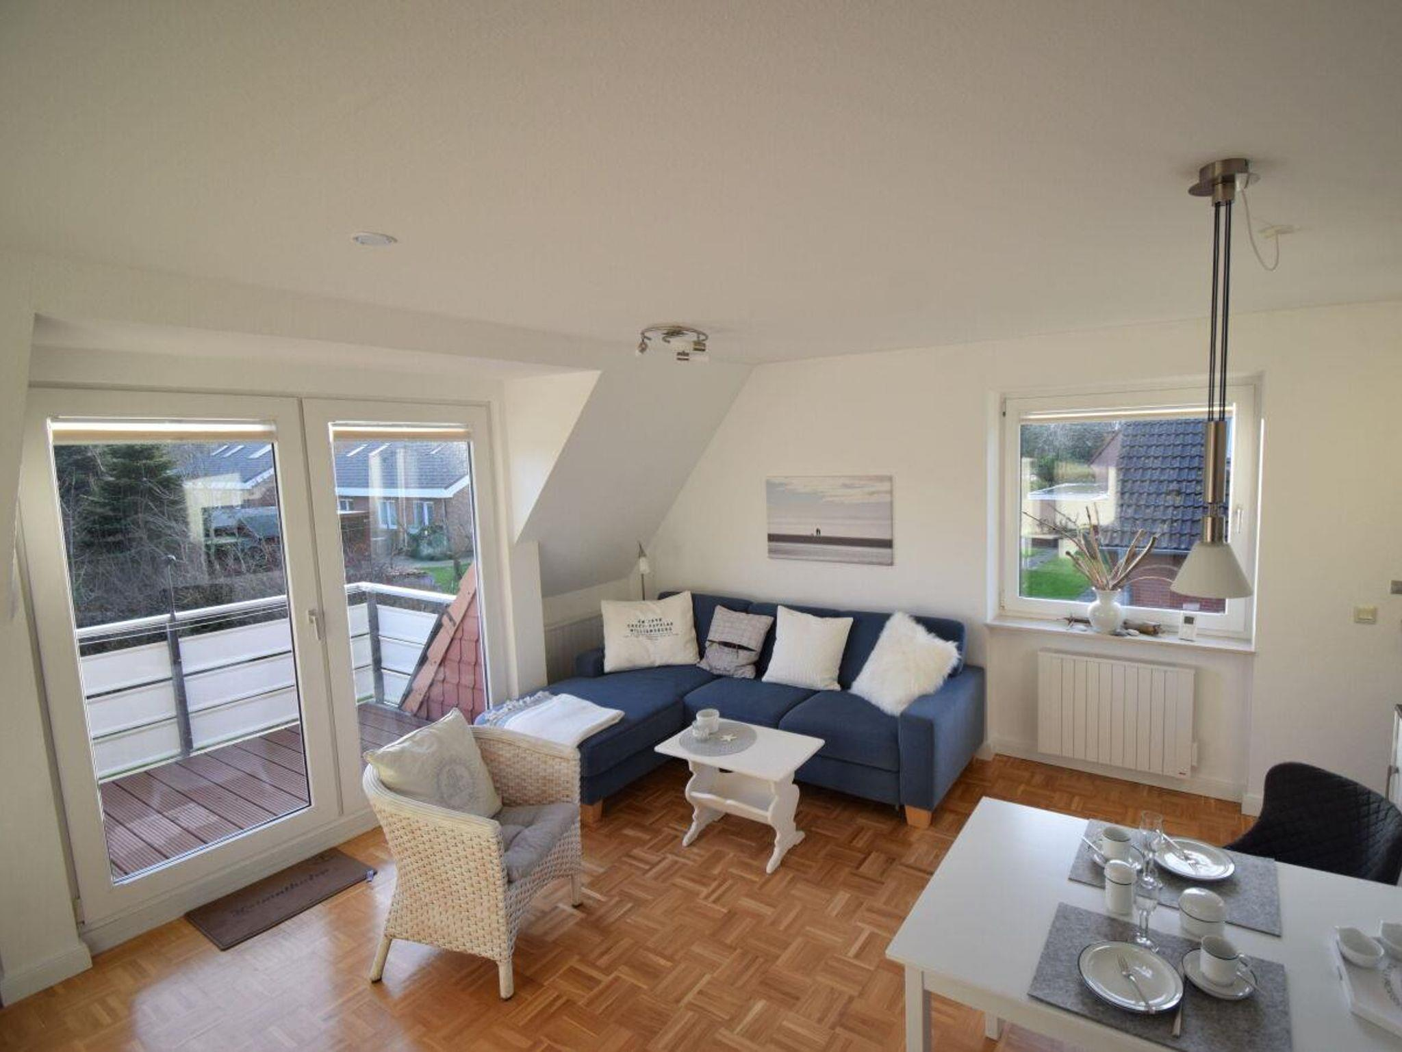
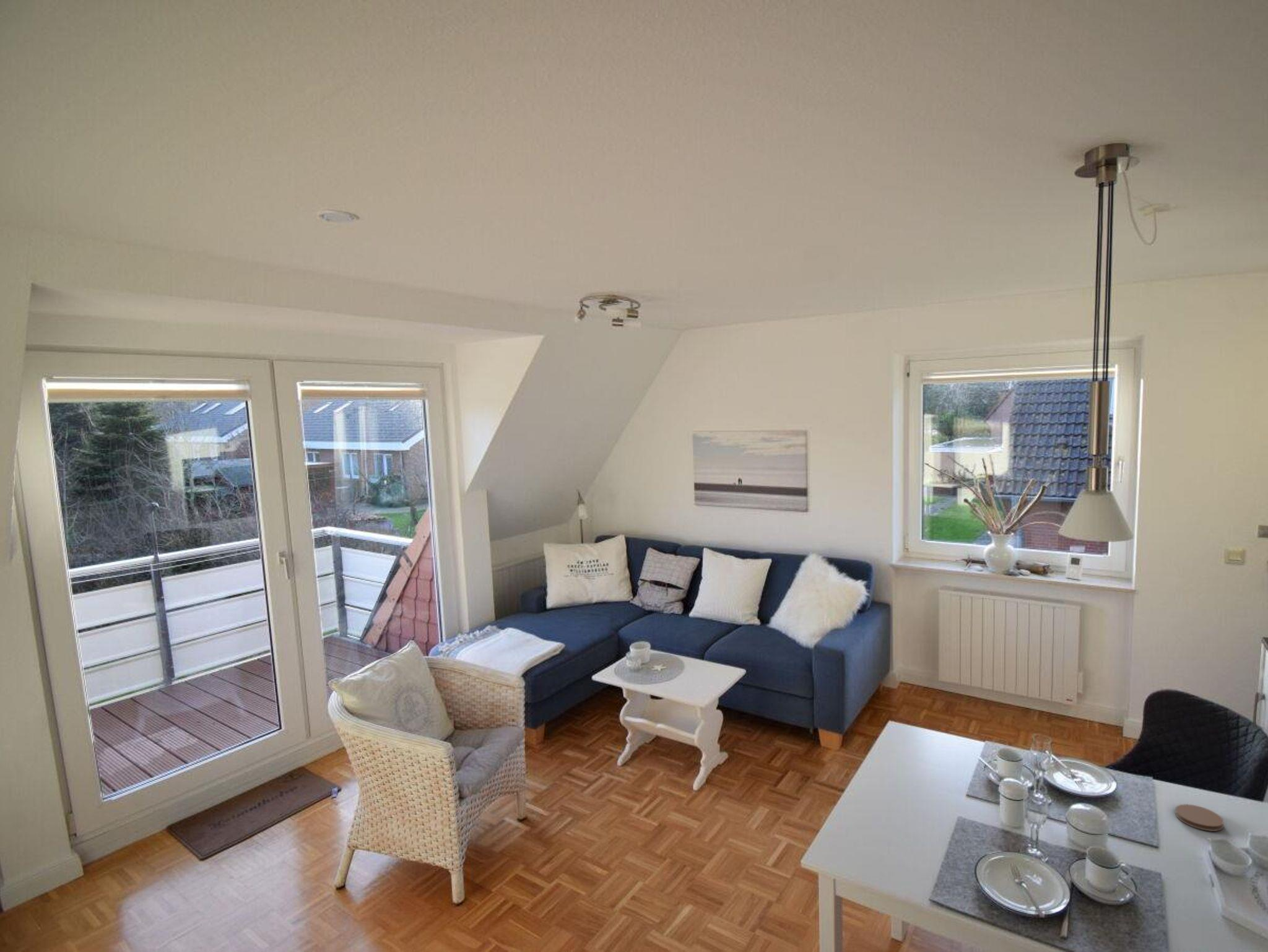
+ coaster [1175,803,1224,832]
